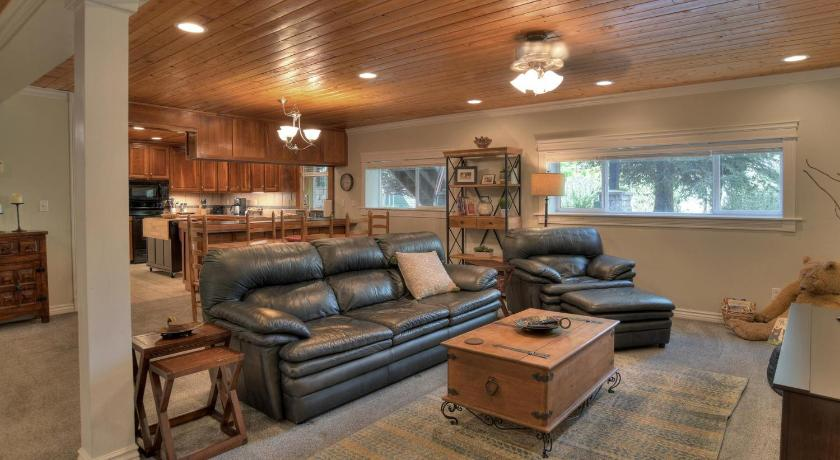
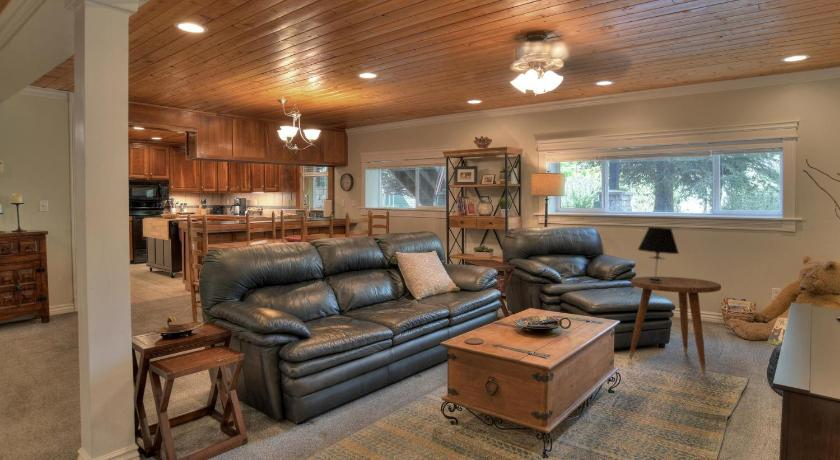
+ table lamp [636,226,680,282]
+ side table [628,276,722,376]
